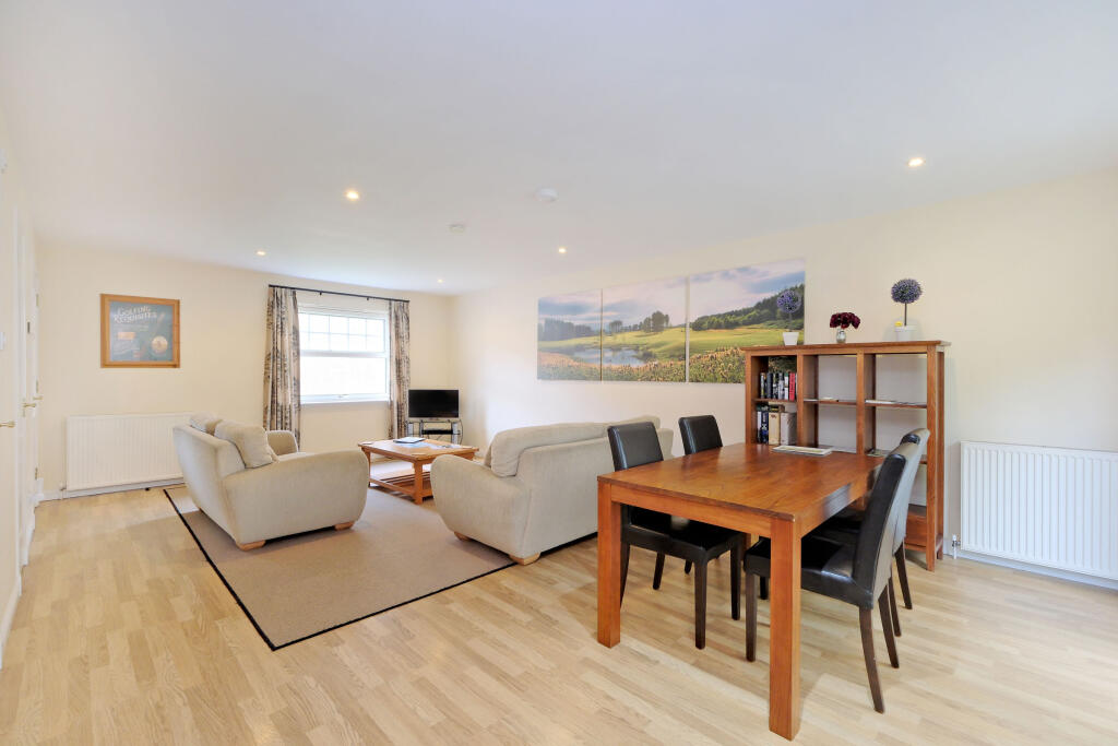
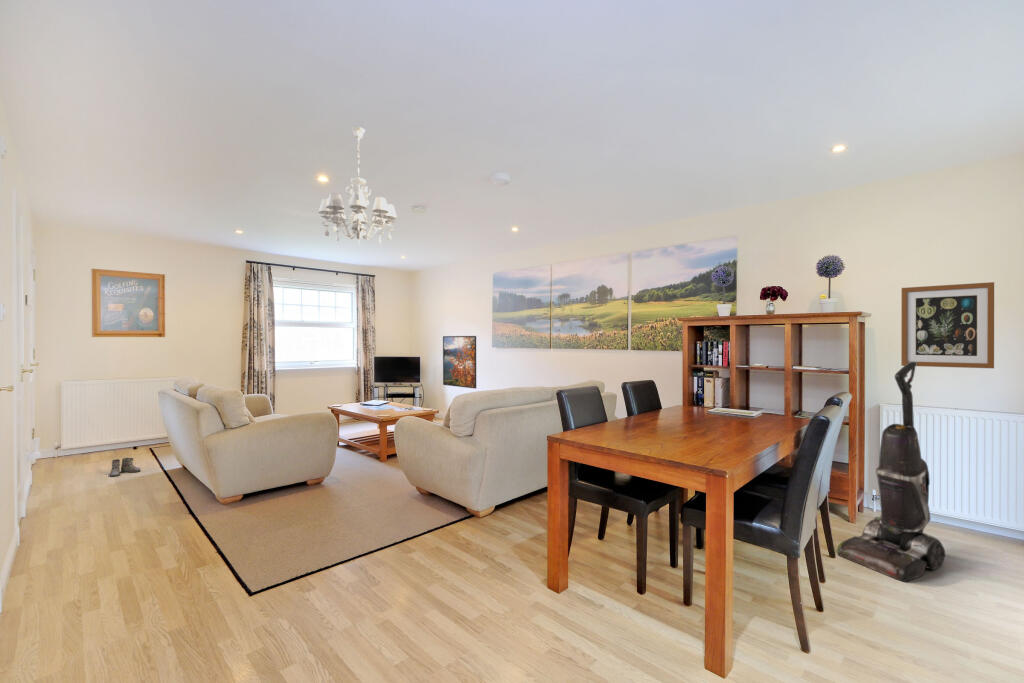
+ vacuum cleaner [836,361,946,583]
+ chandelier [318,126,398,245]
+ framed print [442,335,477,390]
+ boots [109,457,141,478]
+ wall art [900,281,995,369]
